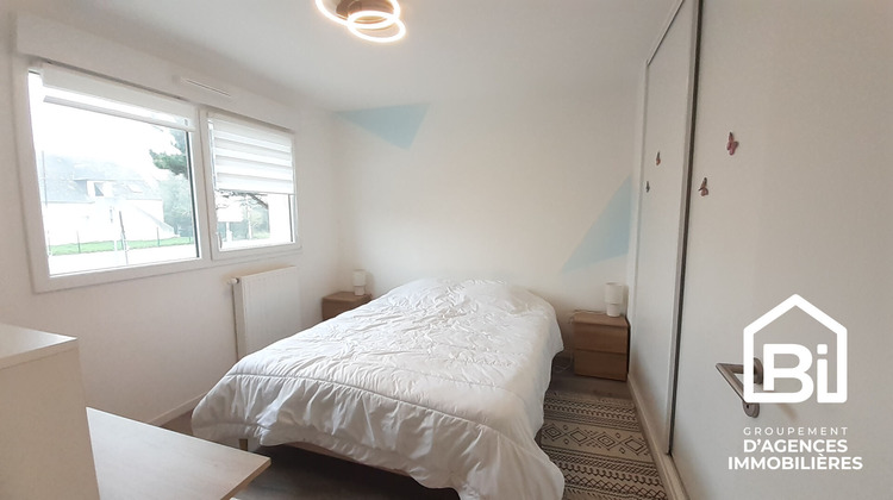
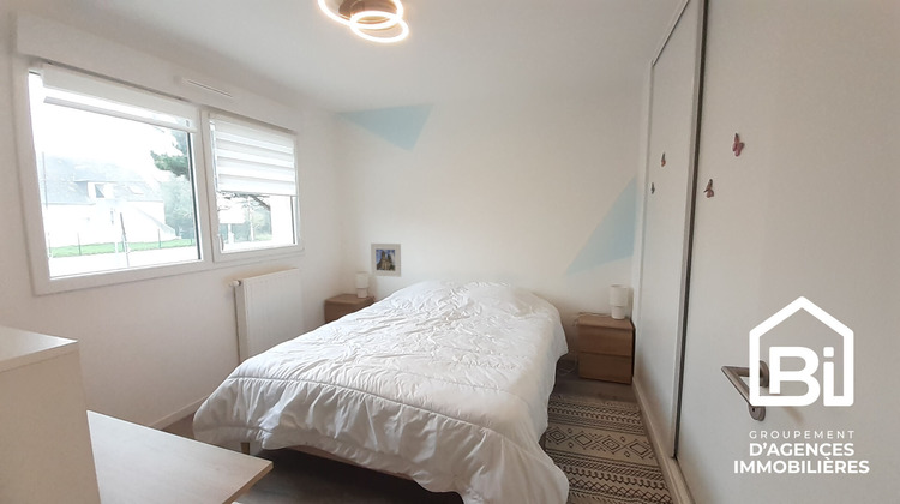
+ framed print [370,242,402,278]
